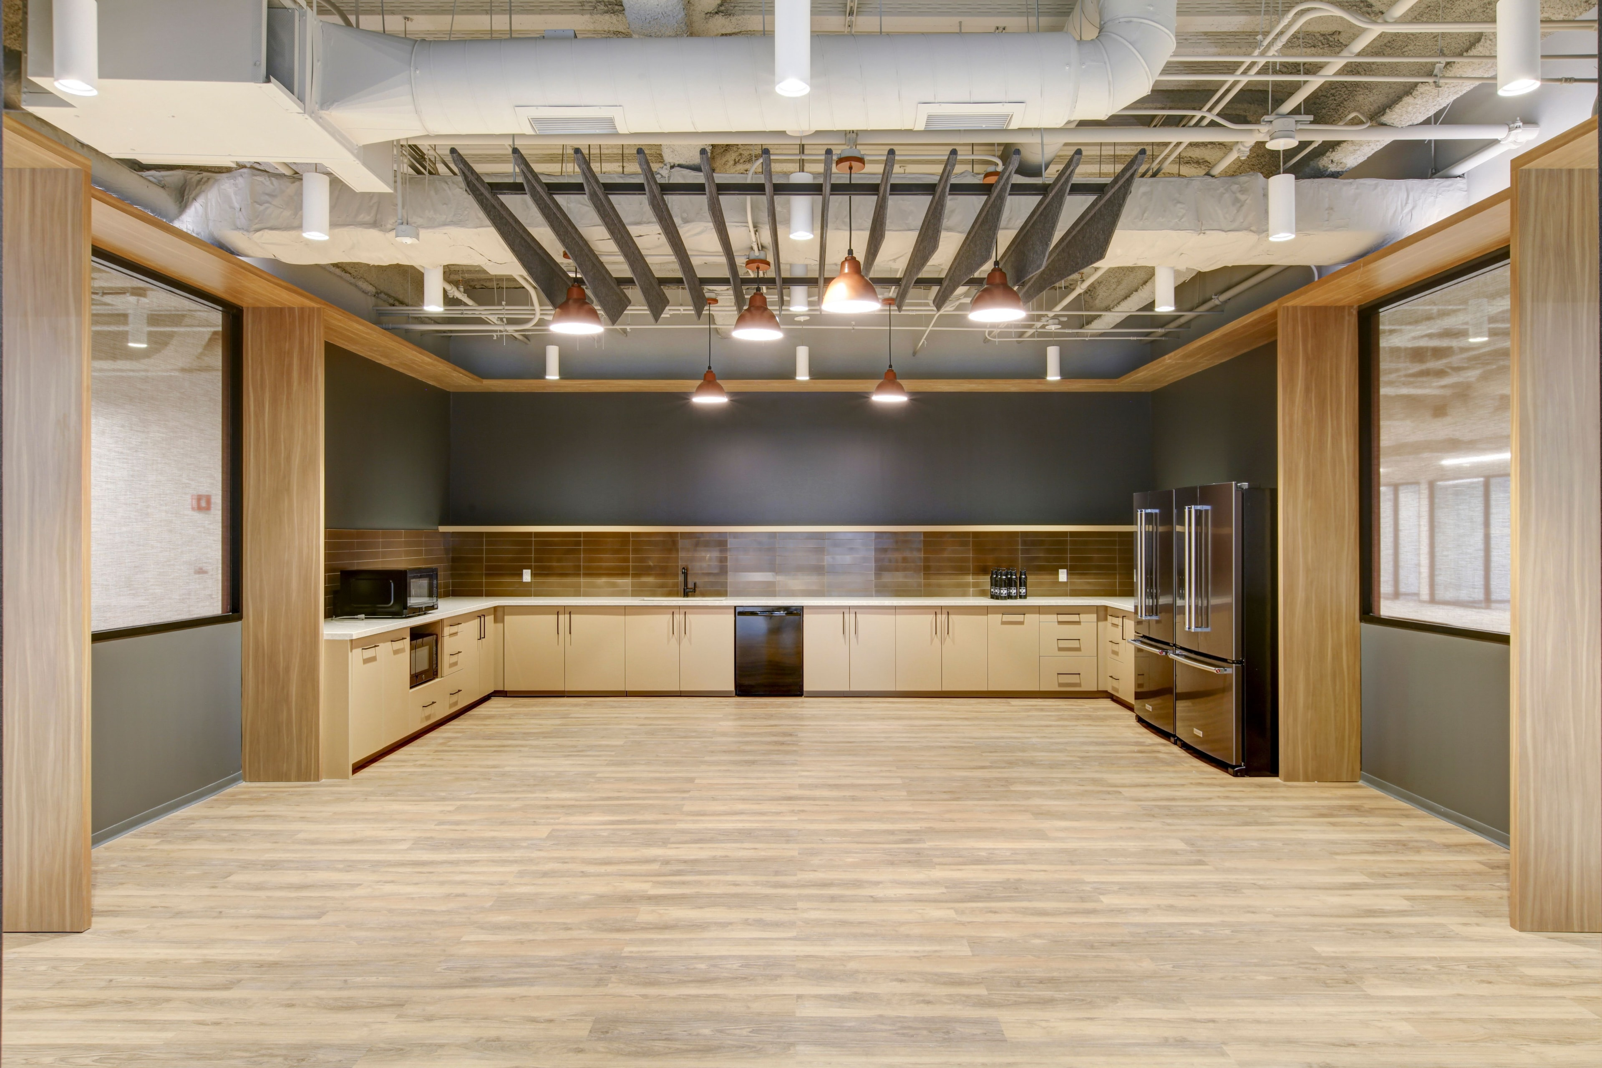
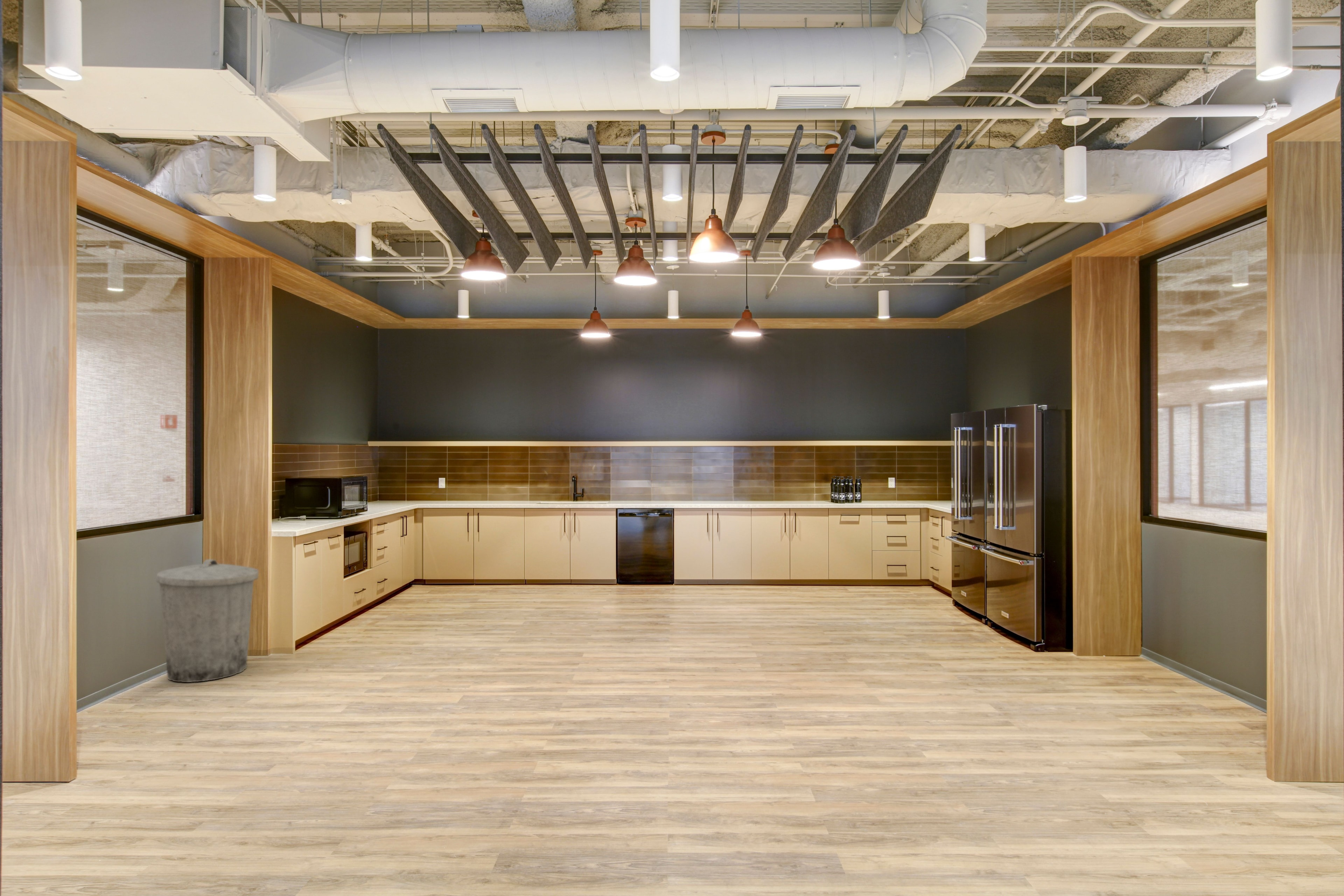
+ trash can [156,559,259,682]
